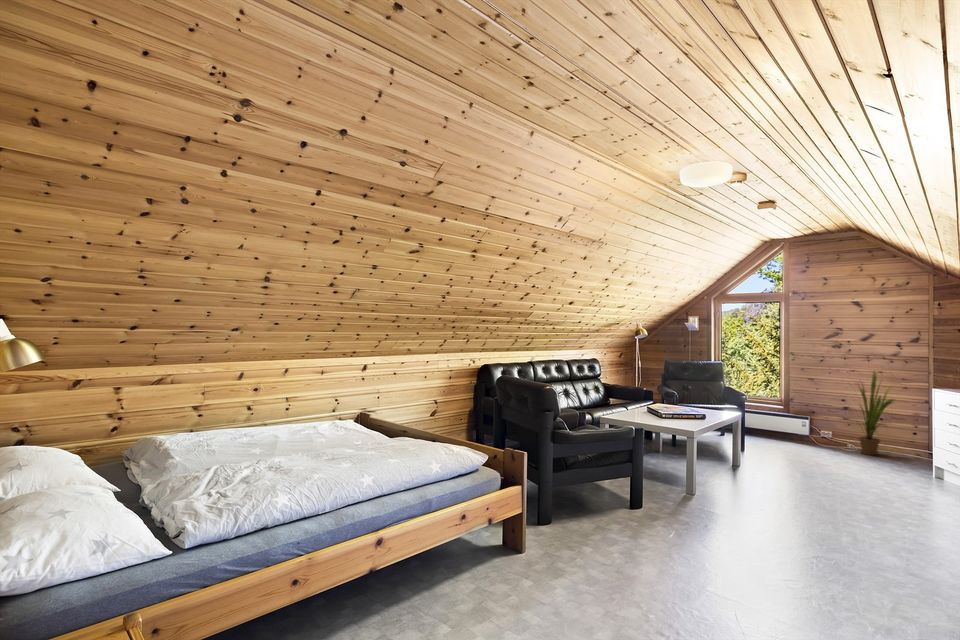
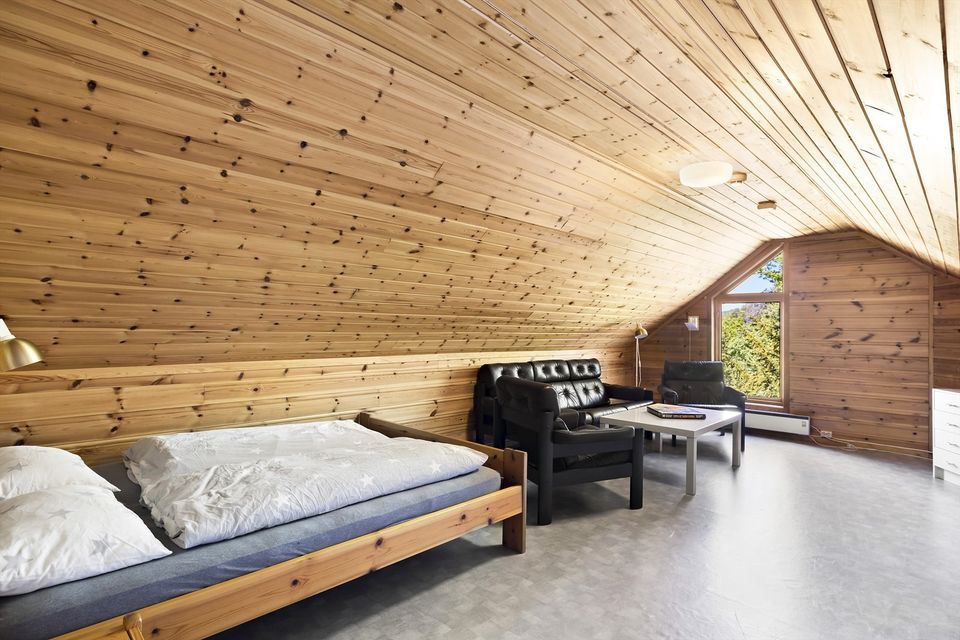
- house plant [843,369,896,456]
